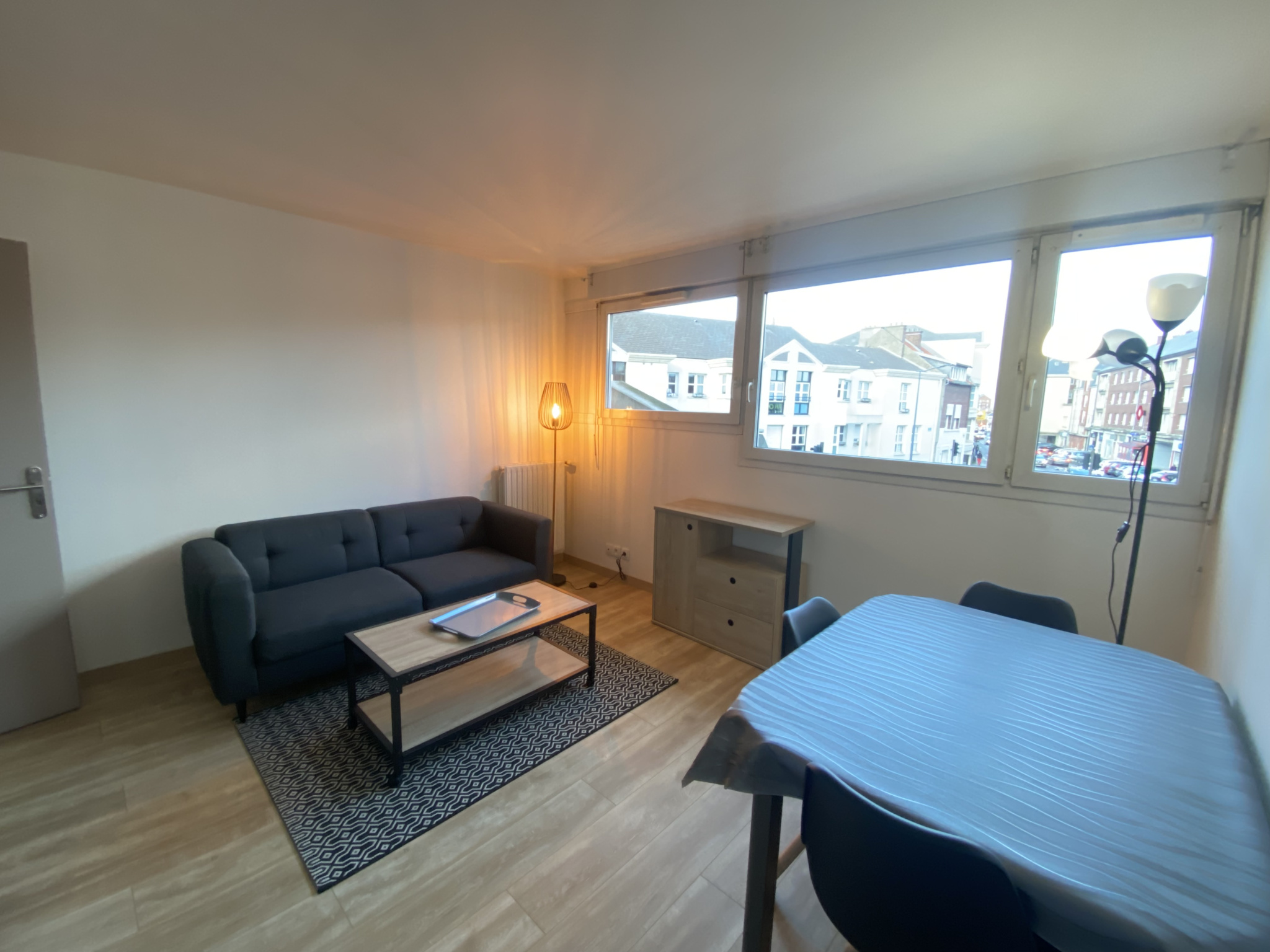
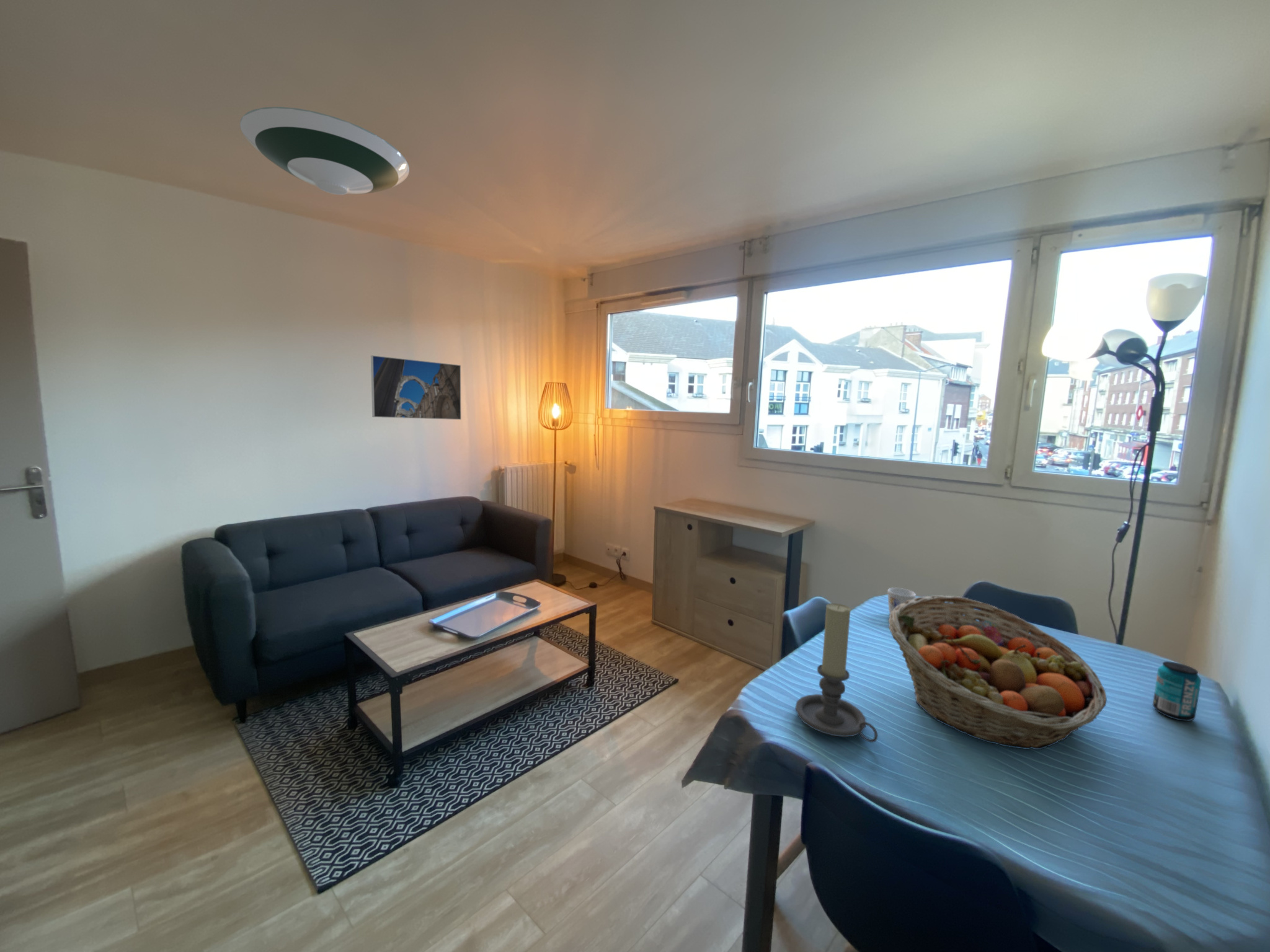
+ mug [887,587,917,614]
+ candle holder [795,603,879,743]
+ beverage can [1152,661,1202,722]
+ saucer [239,106,410,195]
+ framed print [370,355,462,420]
+ fruit basket [888,594,1108,750]
